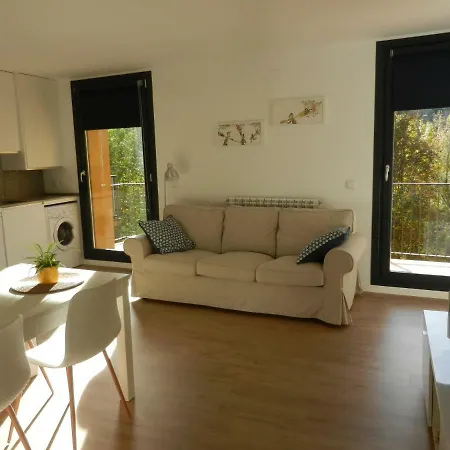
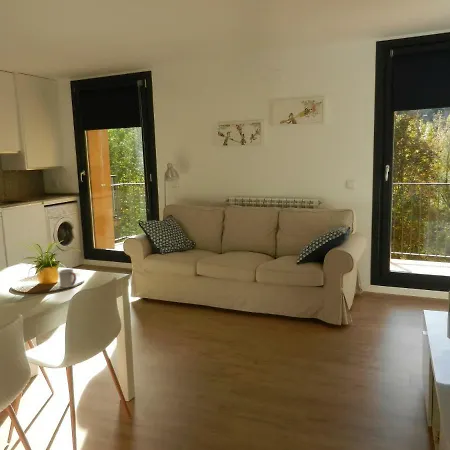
+ cup [58,268,77,289]
